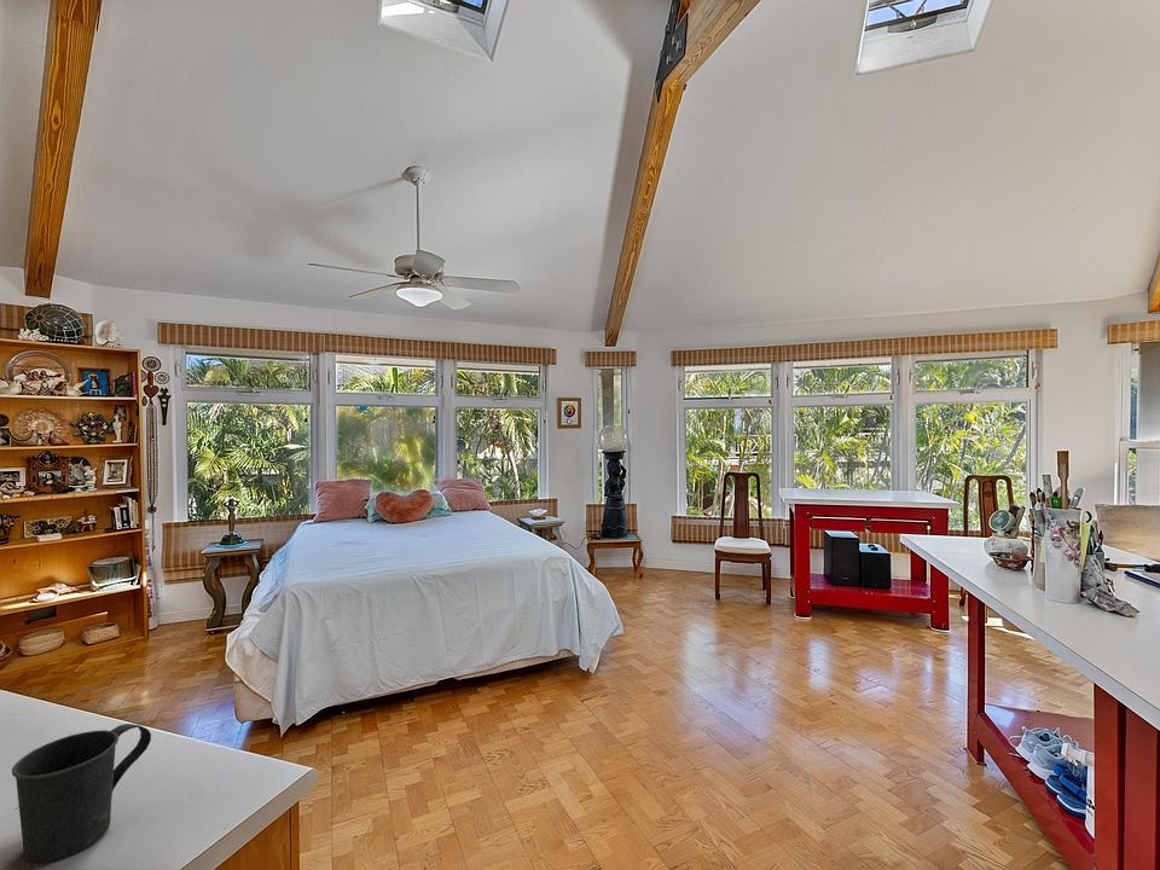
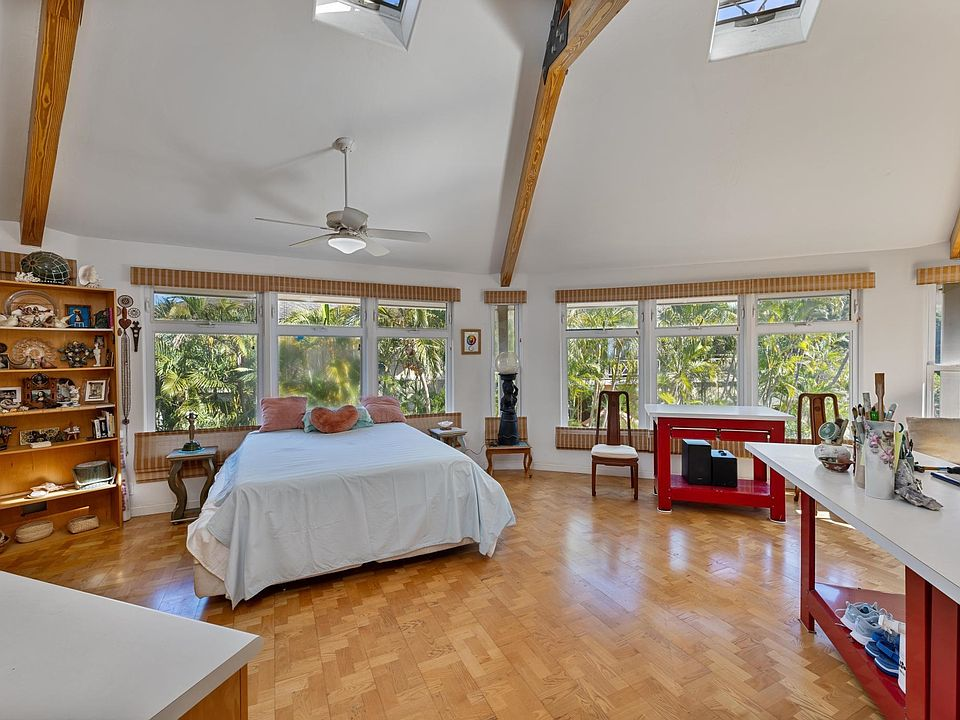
- mug [11,723,152,864]
